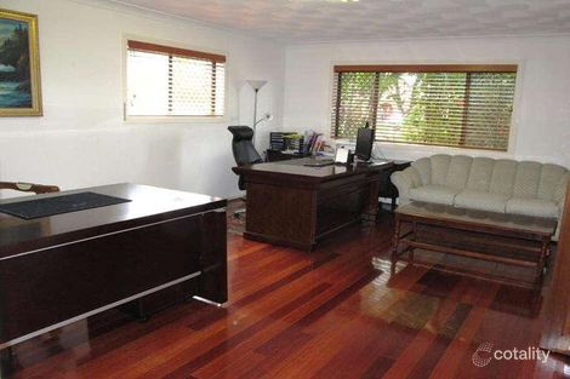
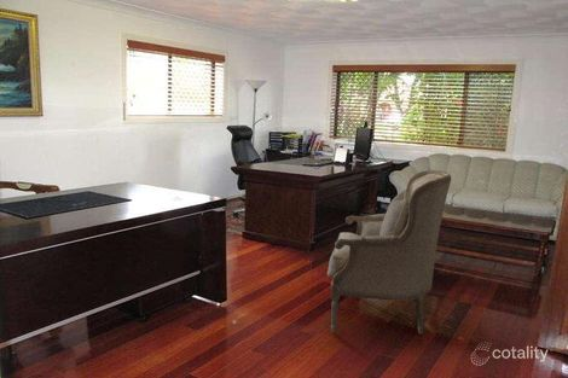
+ armchair [326,169,452,336]
